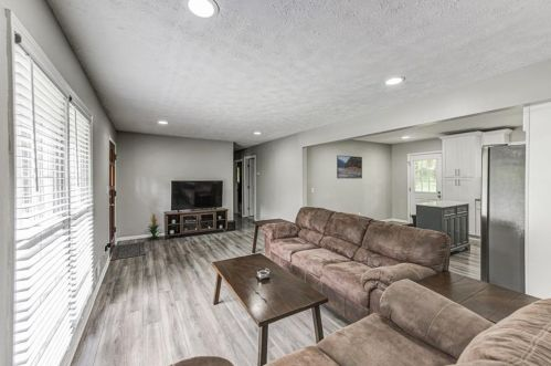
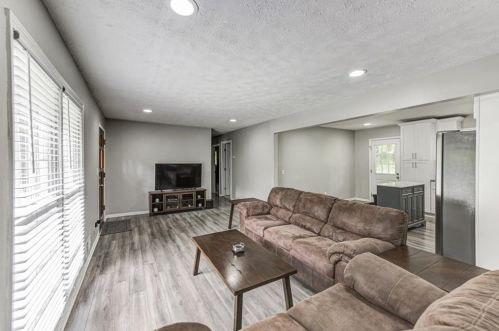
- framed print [336,155,363,179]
- indoor plant [145,212,165,241]
